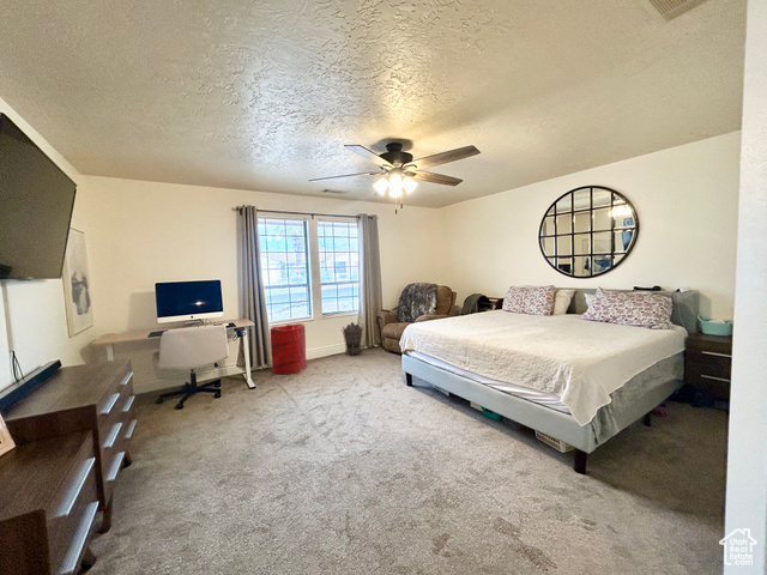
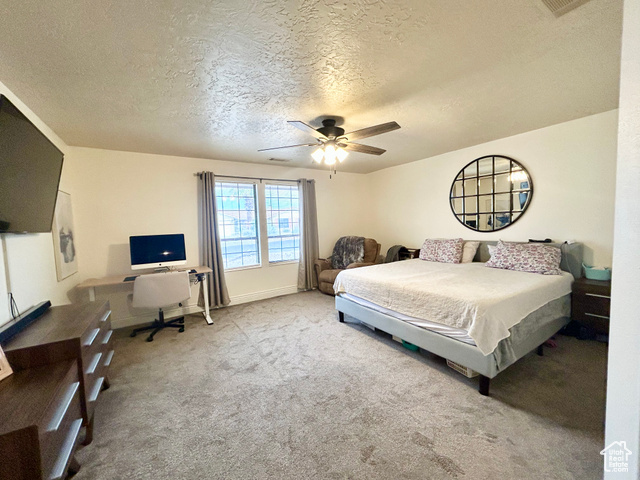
- lantern [340,321,366,357]
- laundry hamper [268,322,308,376]
